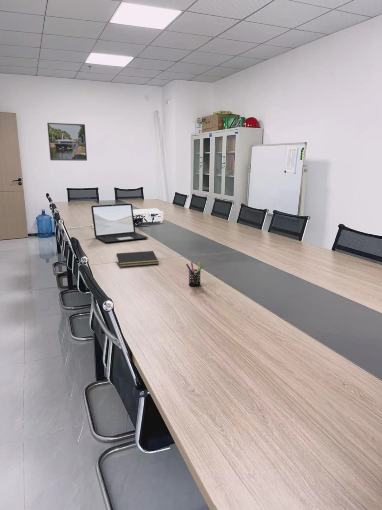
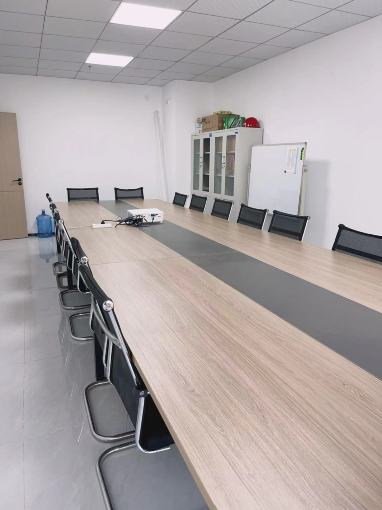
- notepad [115,250,160,268]
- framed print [46,122,88,162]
- laptop [90,203,149,243]
- pen holder [185,261,204,287]
